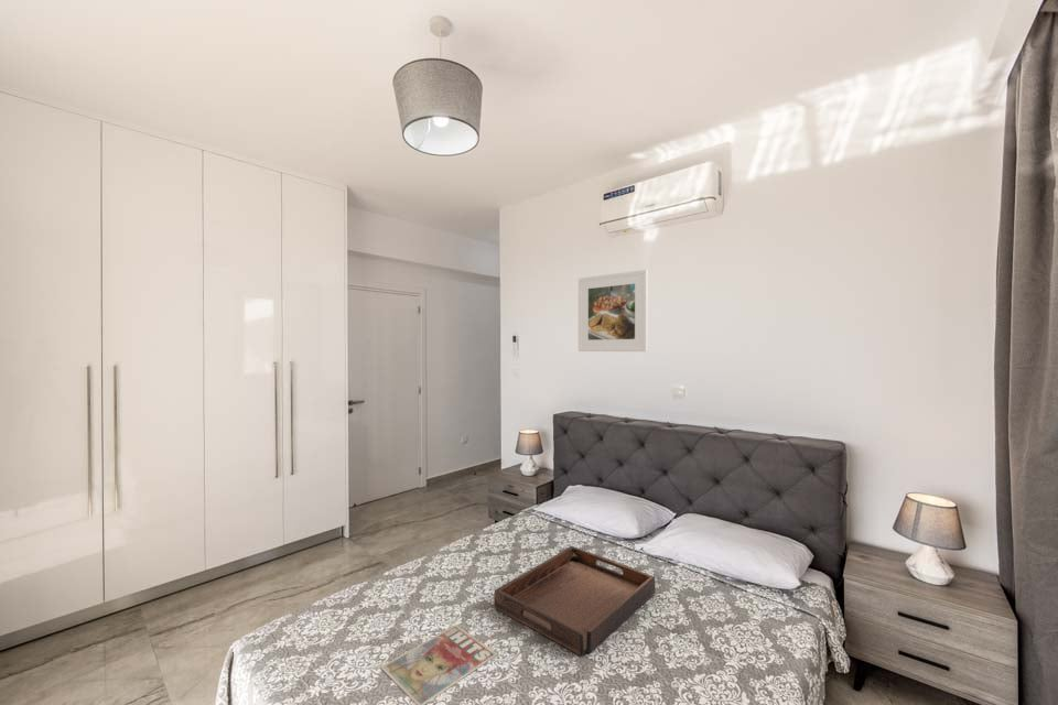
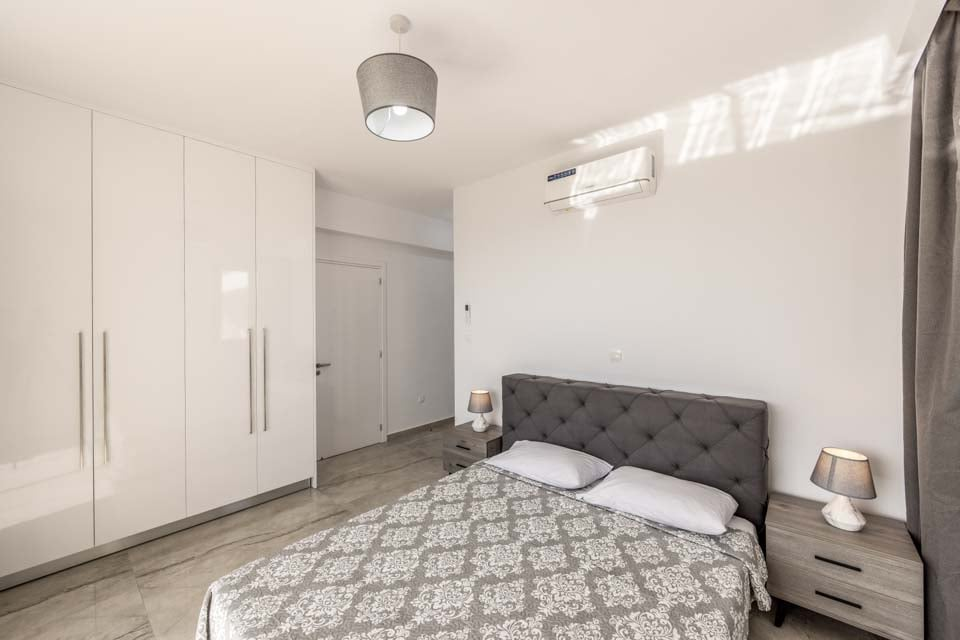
- magazine [379,623,499,705]
- serving tray [494,545,657,657]
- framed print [577,269,649,352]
